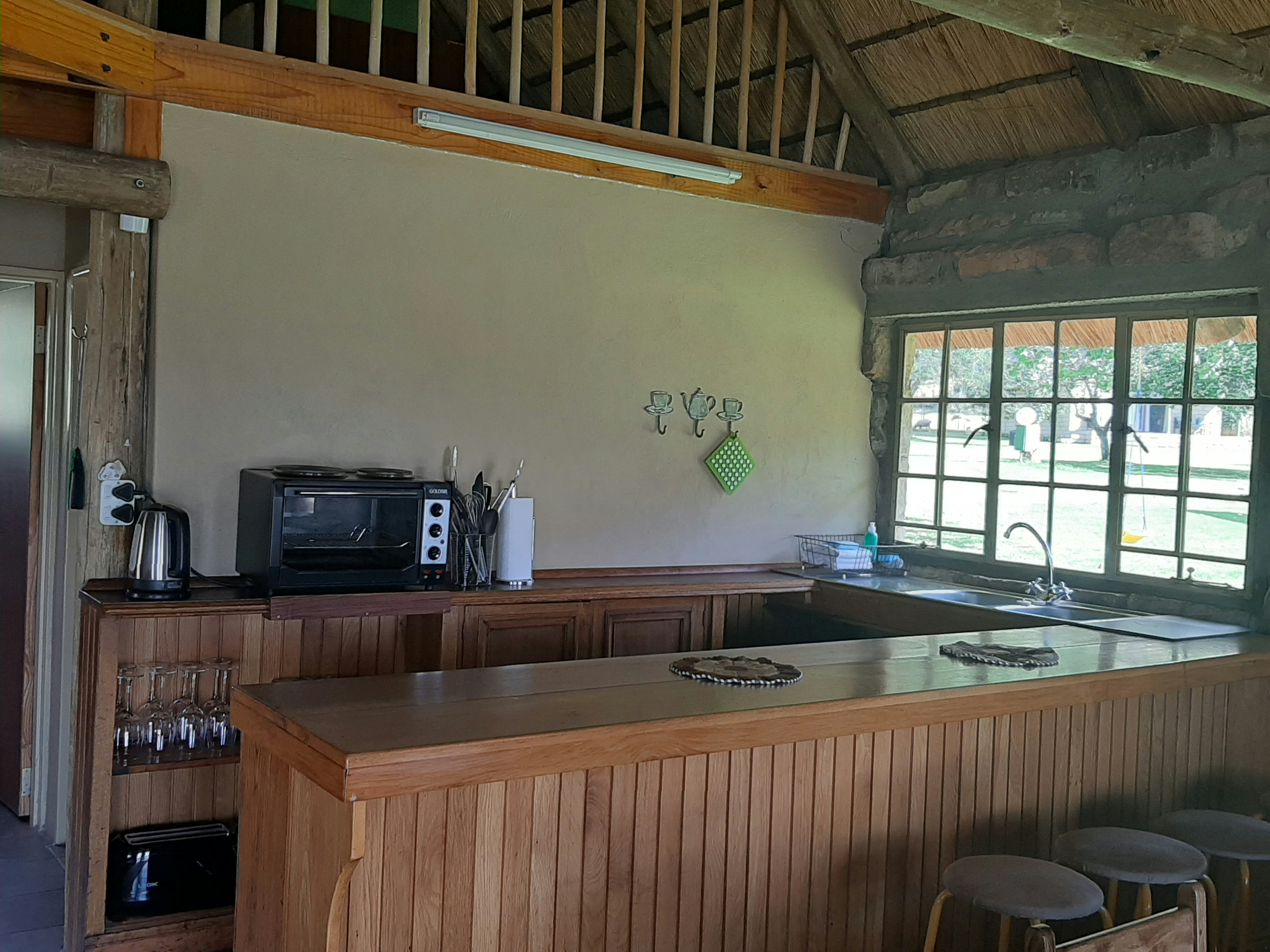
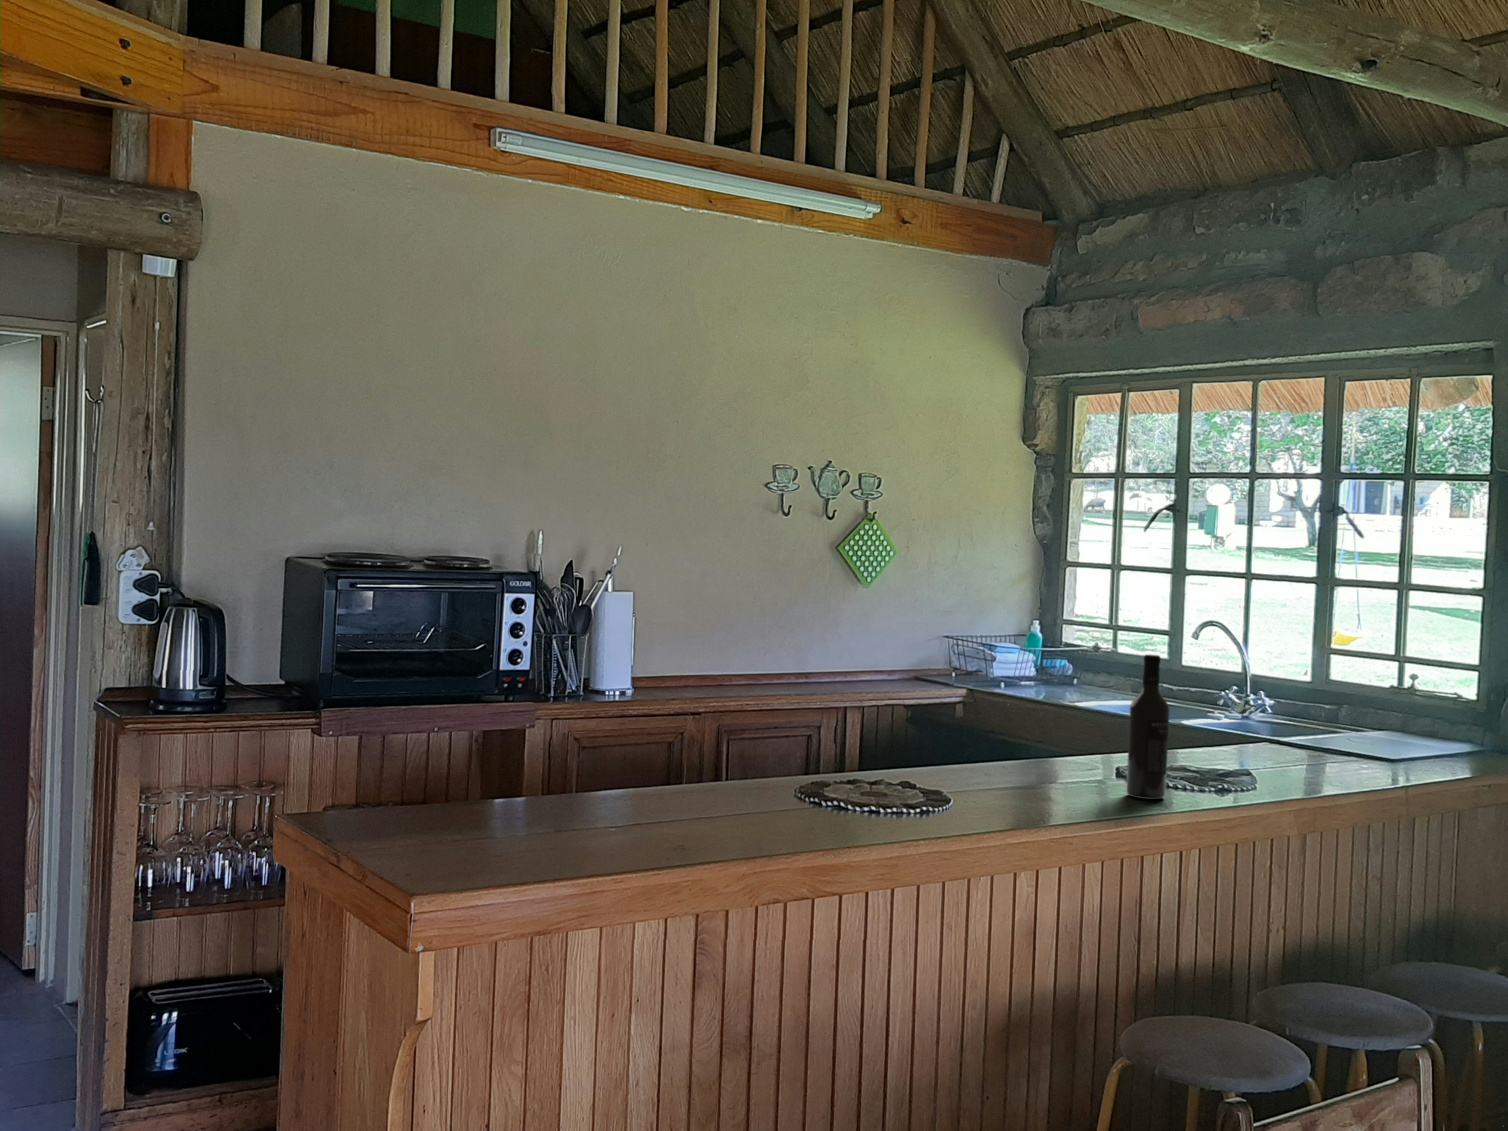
+ wine bottle [1126,655,1170,800]
